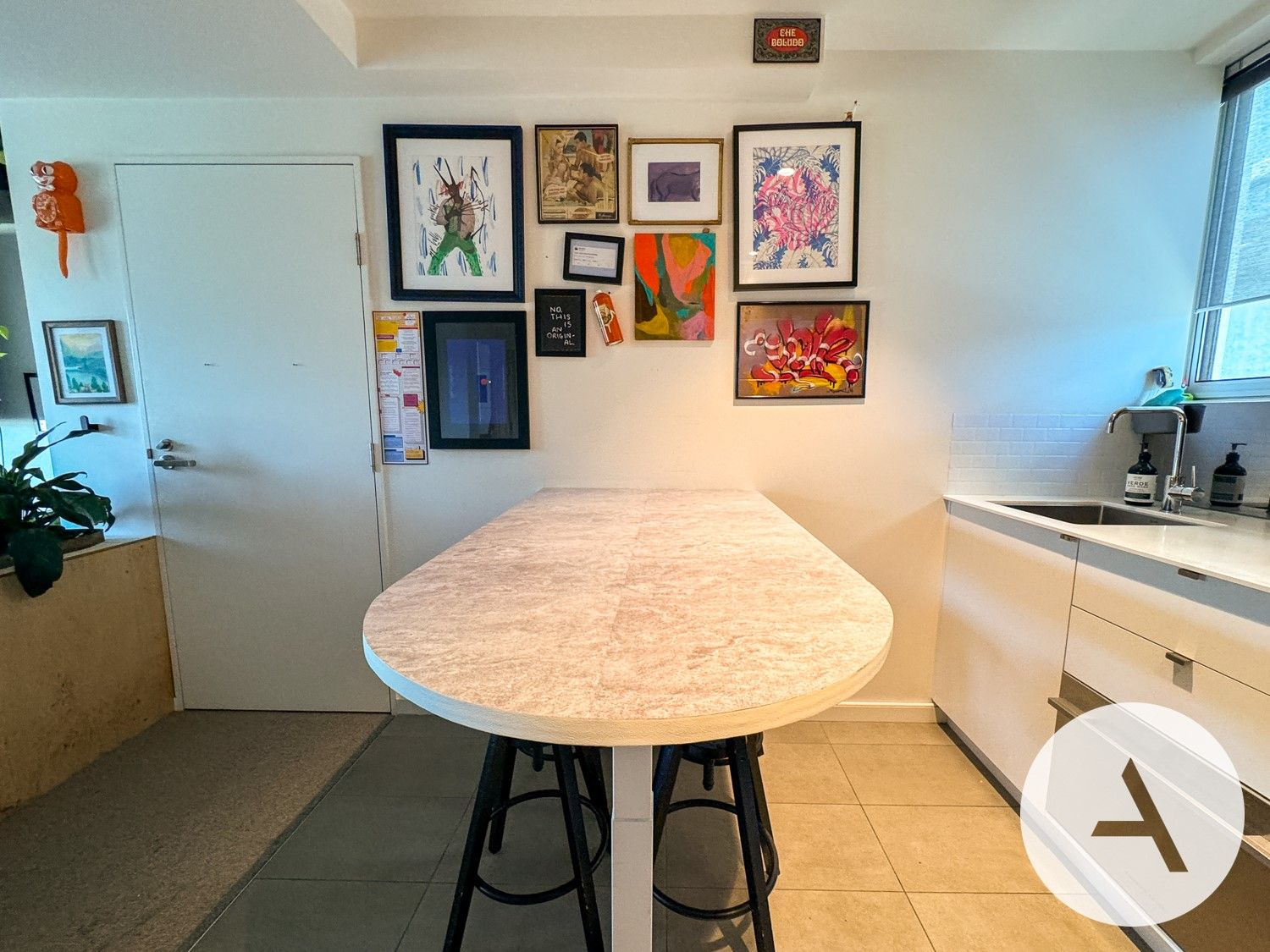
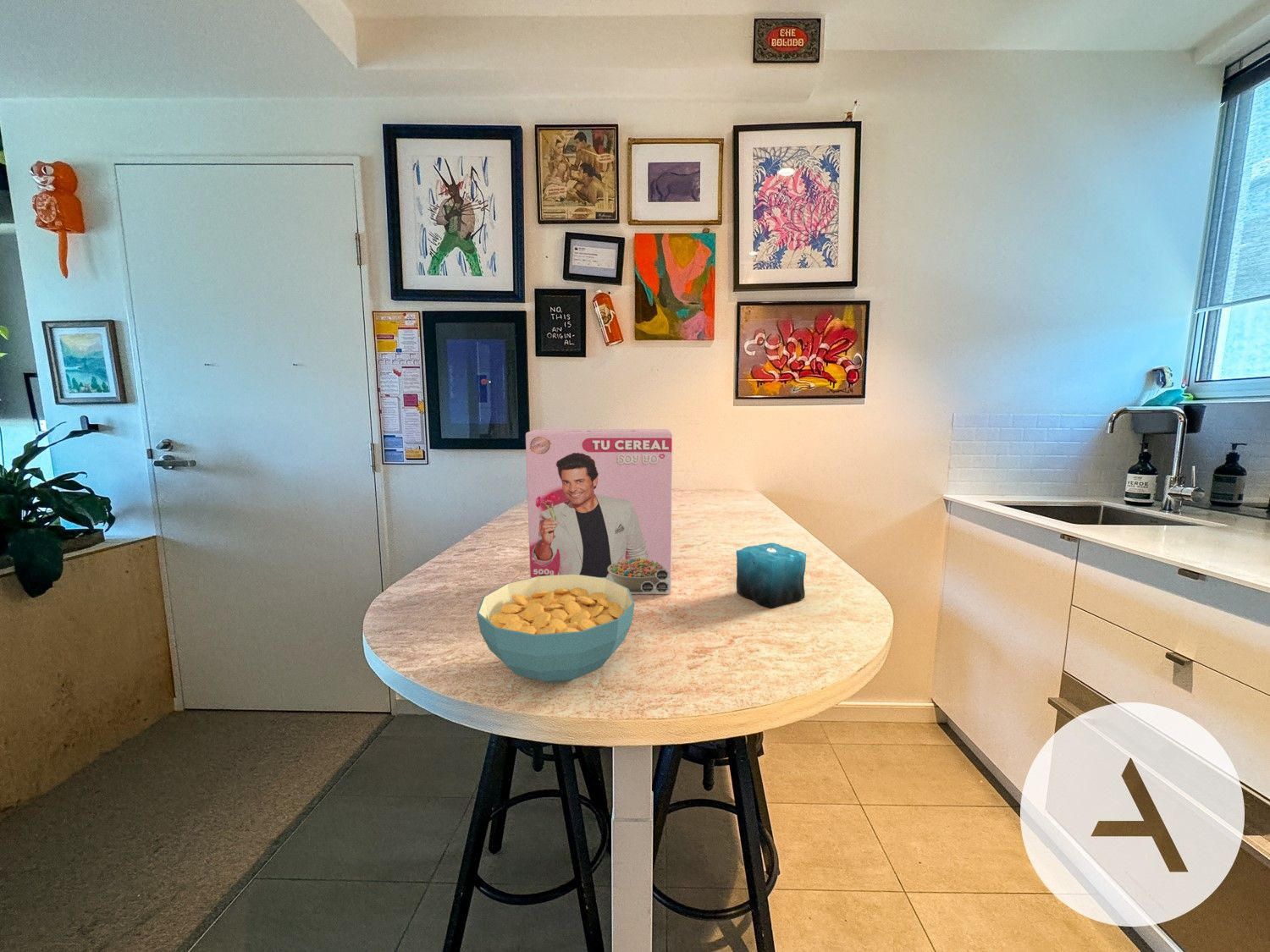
+ candle [736,537,807,608]
+ cereal bowl [476,574,635,684]
+ cereal box [525,428,673,595]
